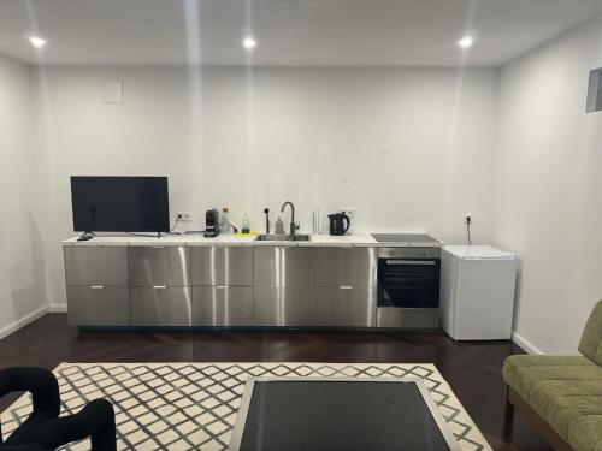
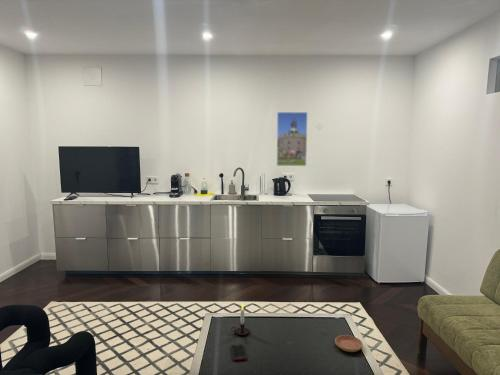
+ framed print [276,111,308,167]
+ cell phone [230,343,248,361]
+ saucer [334,334,364,353]
+ candle [230,301,251,336]
